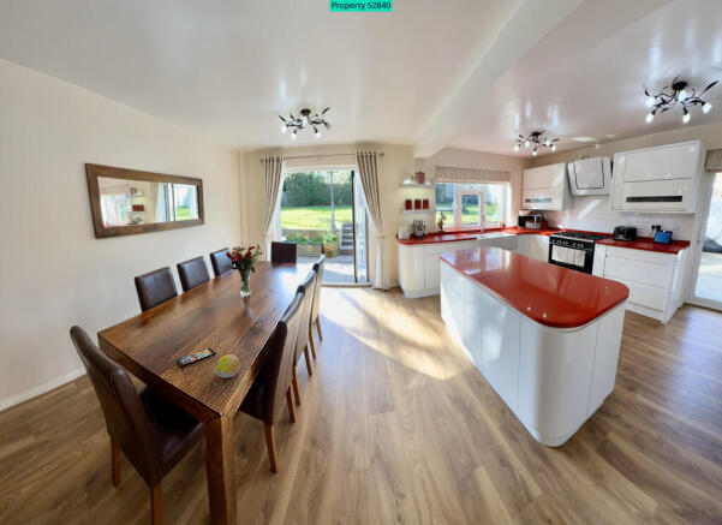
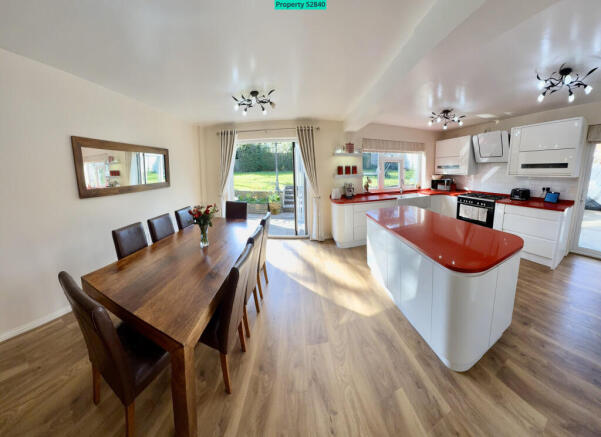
- smartphone [174,347,217,369]
- fruit [213,353,241,380]
